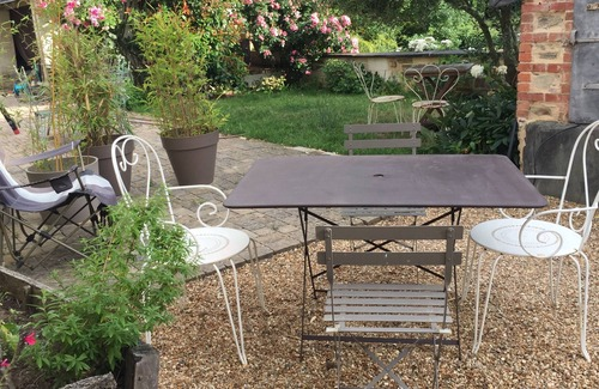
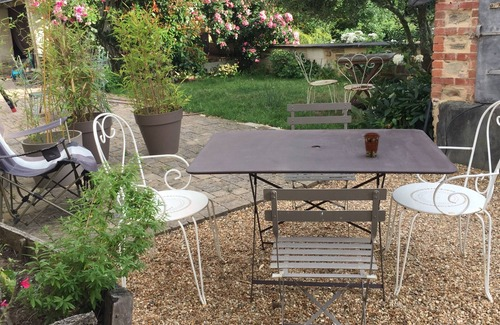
+ coffee cup [363,132,381,158]
